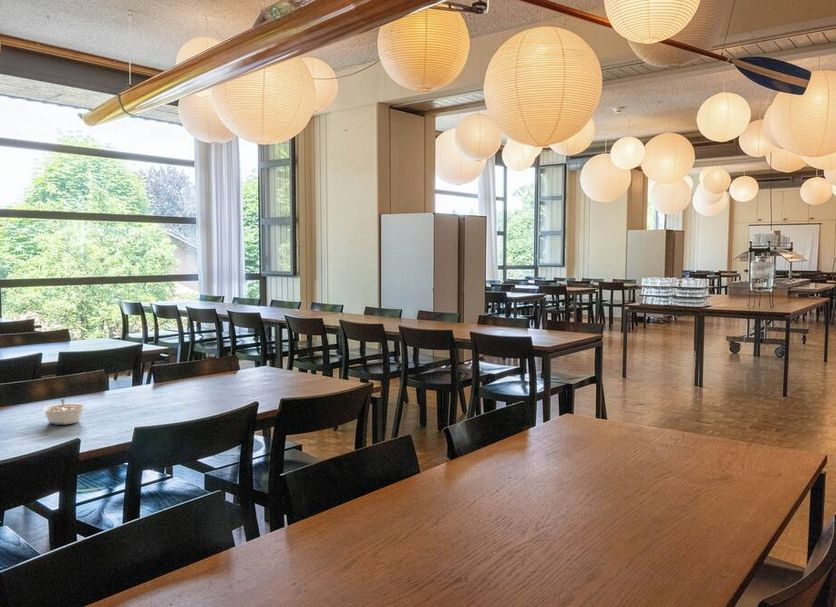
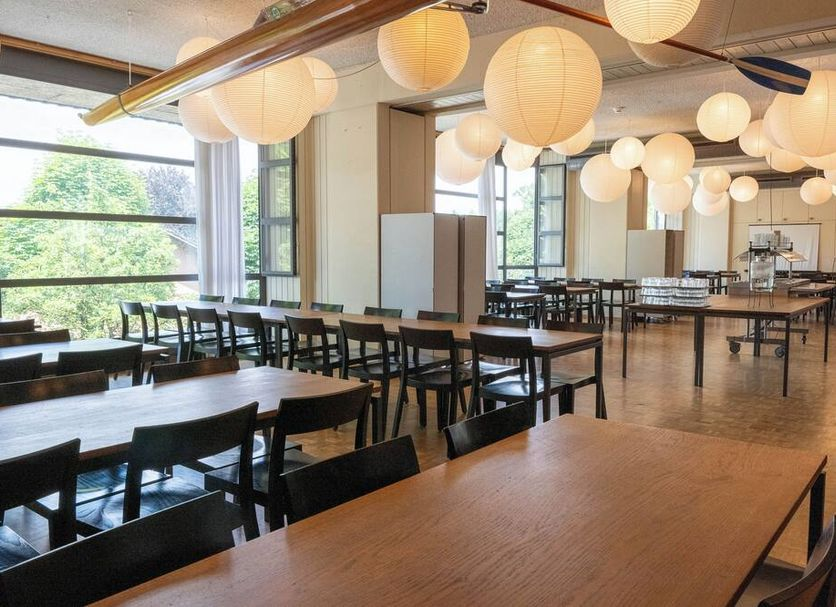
- legume [41,398,87,426]
